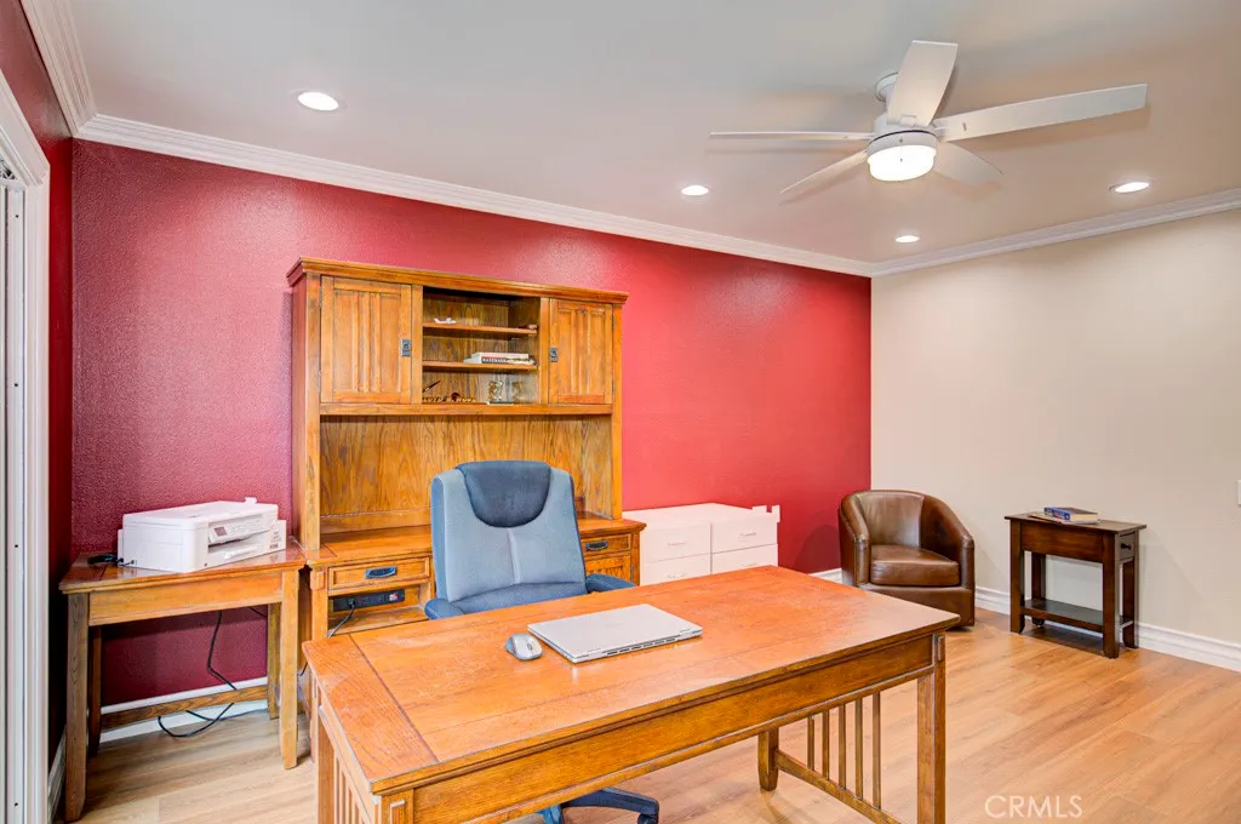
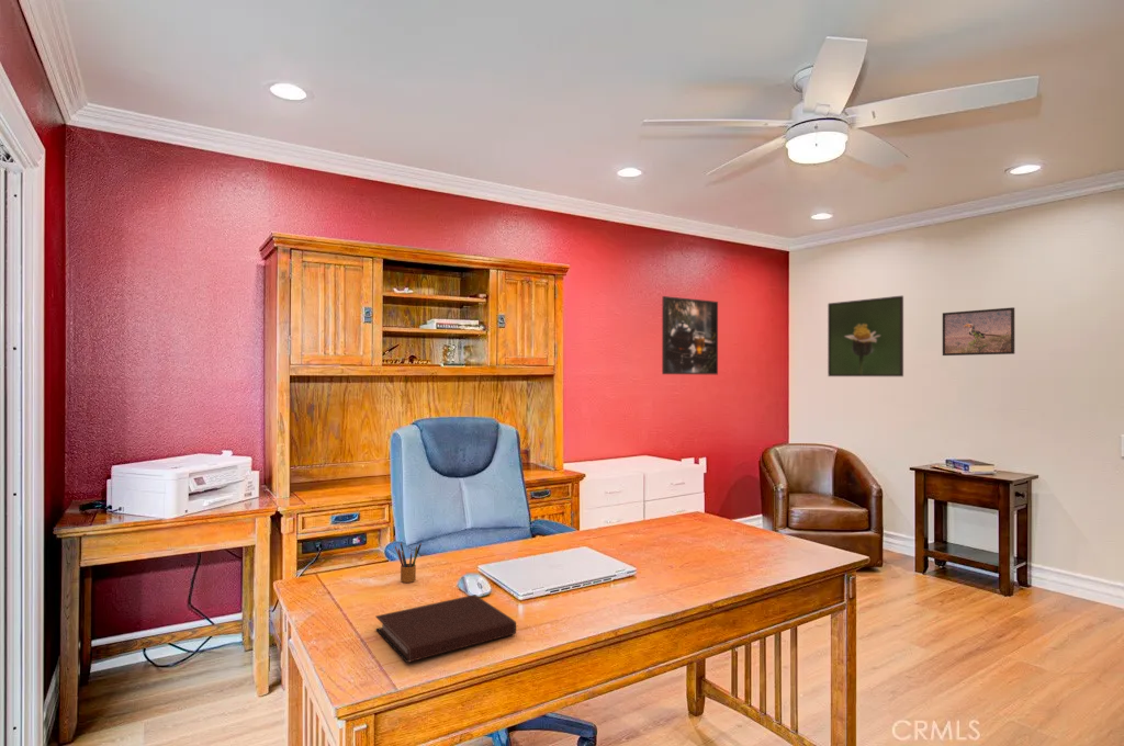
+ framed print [827,295,904,377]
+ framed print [942,306,1015,357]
+ notebook [374,594,517,664]
+ pencil box [394,542,423,584]
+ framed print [661,295,719,375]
